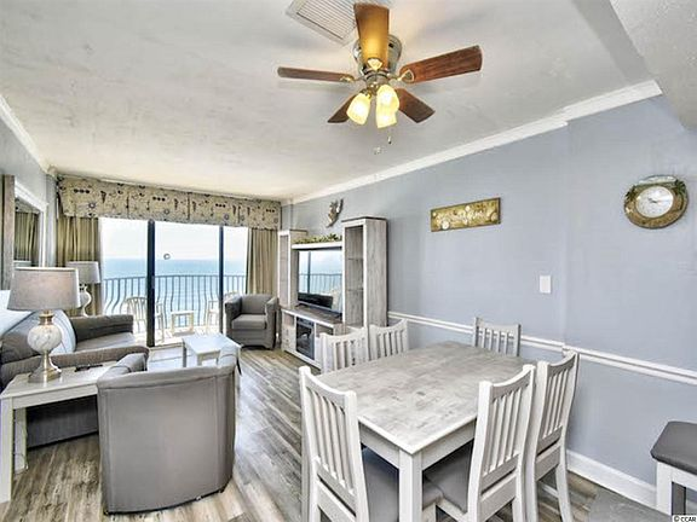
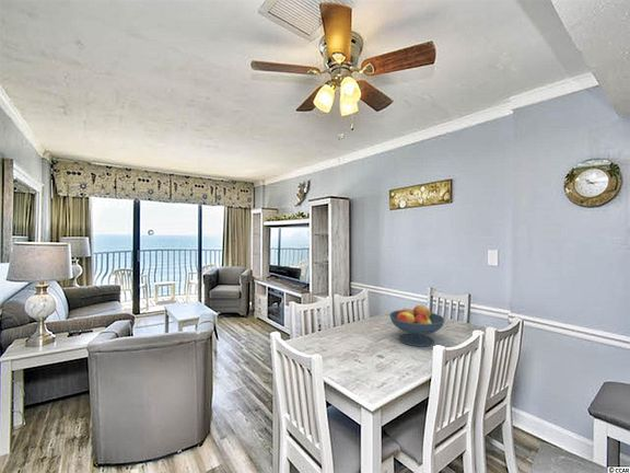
+ fruit bowl [388,304,446,348]
